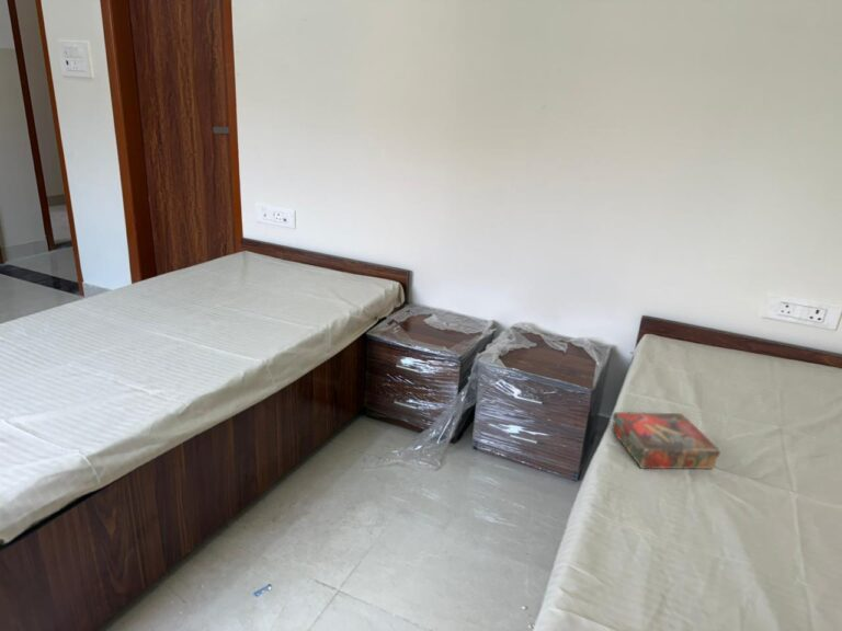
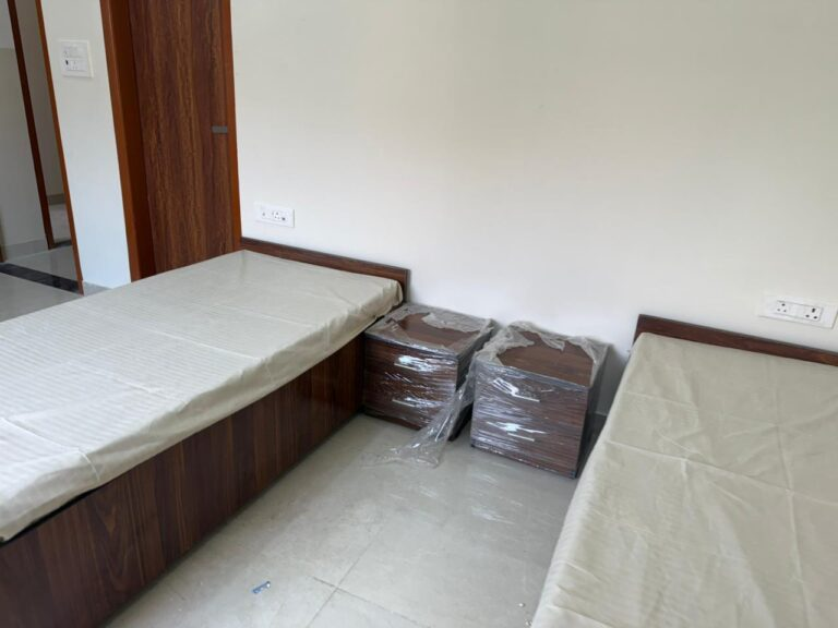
- book [611,411,721,470]
